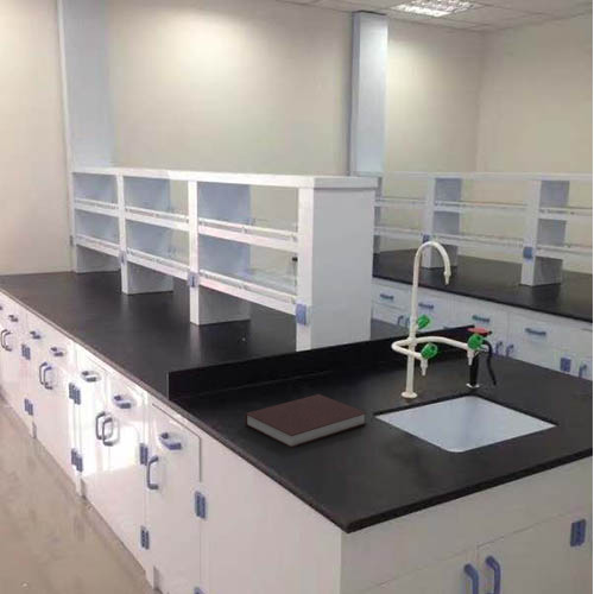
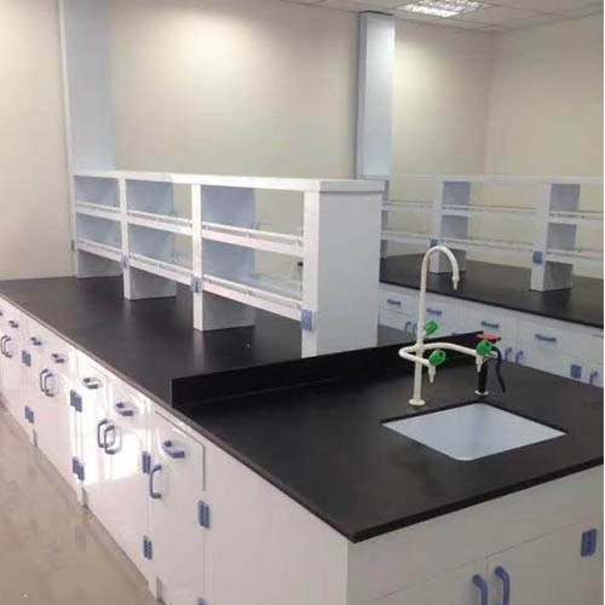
- notebook [244,393,368,449]
